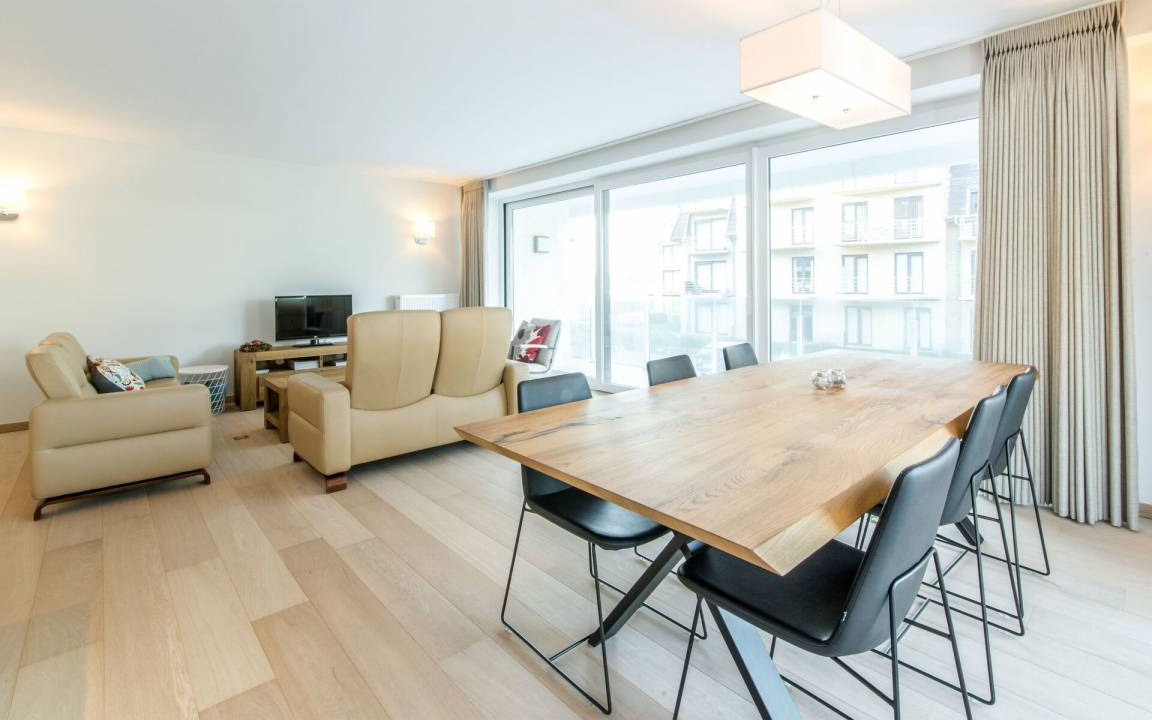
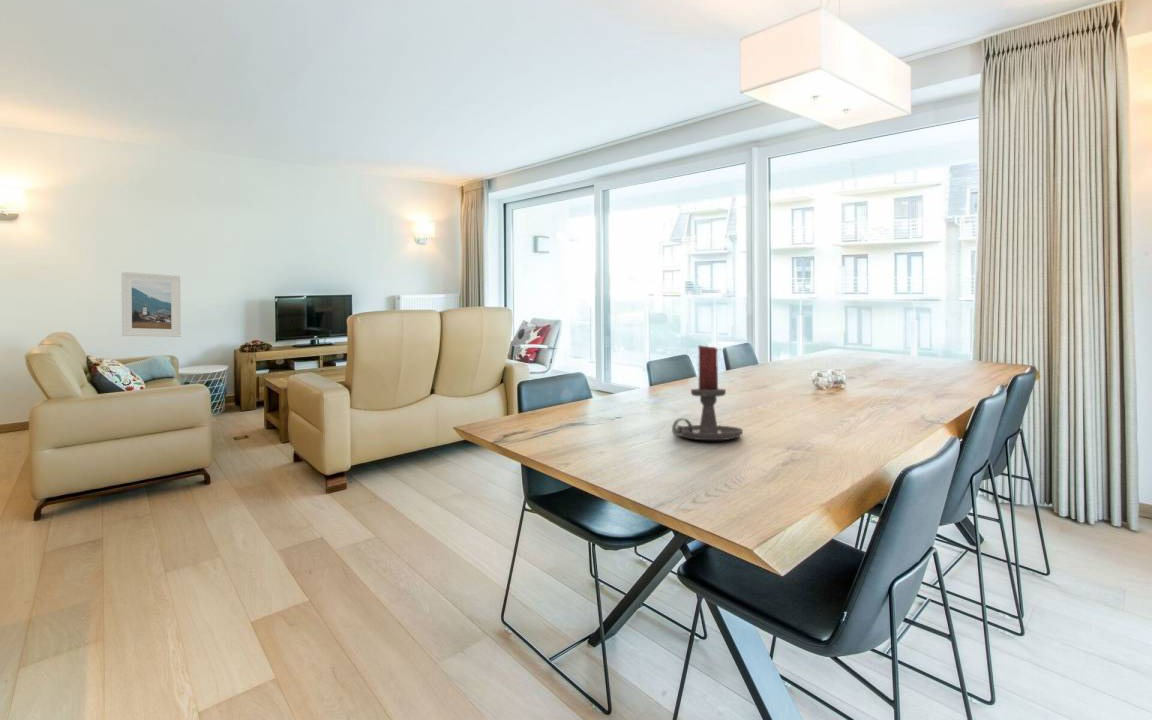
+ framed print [120,271,182,338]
+ candle holder [671,344,744,441]
